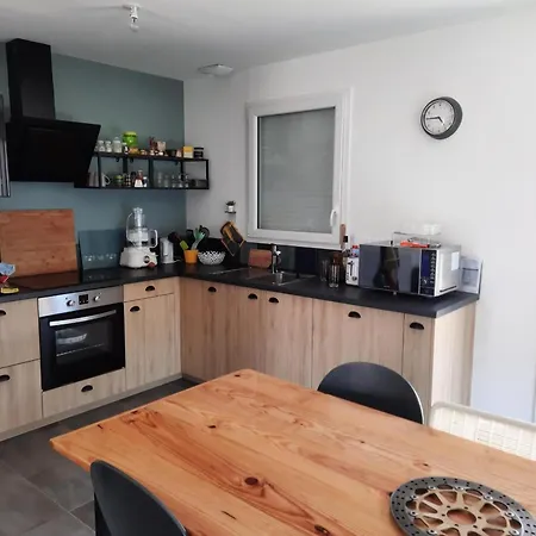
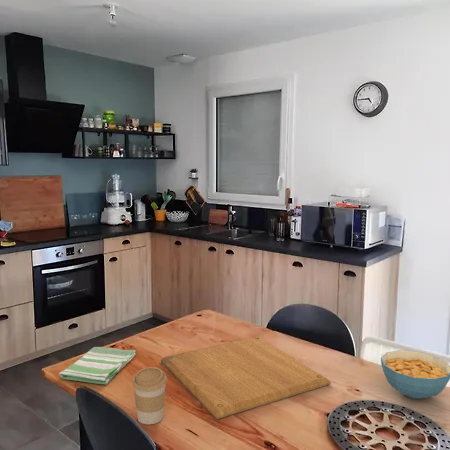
+ coffee cup [131,366,168,425]
+ chopping board [160,336,332,420]
+ cereal bowl [380,349,450,400]
+ dish towel [58,346,137,385]
